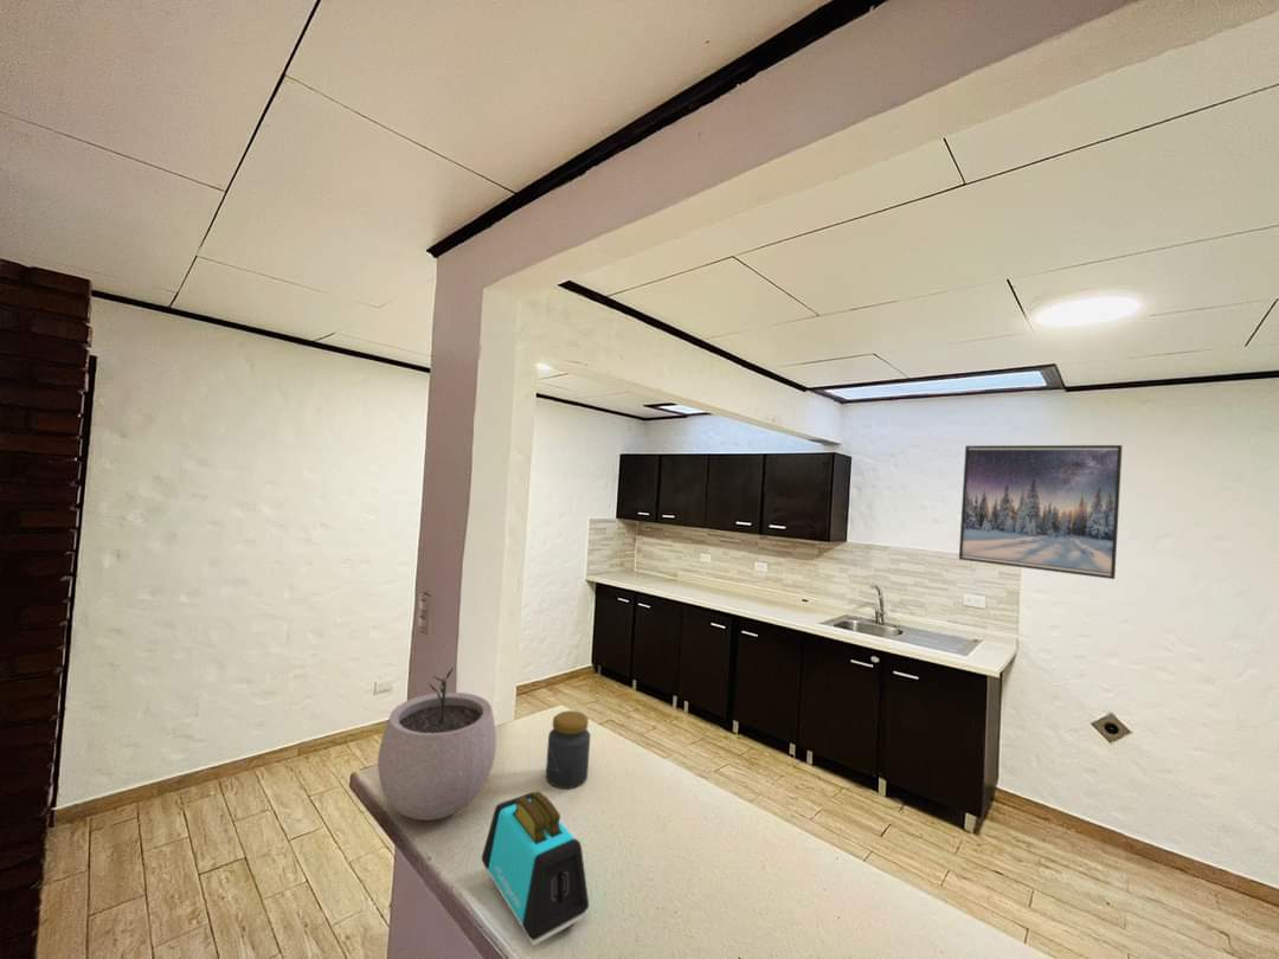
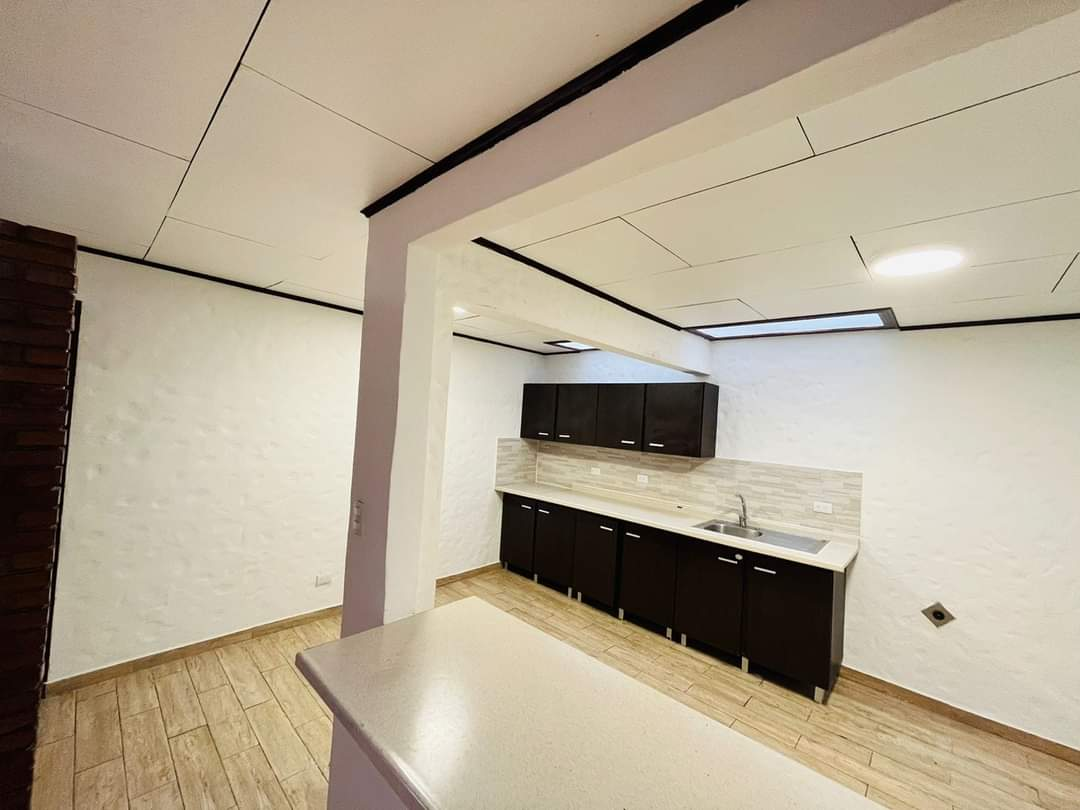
- plant pot [377,667,497,822]
- toaster [481,790,590,947]
- jar [545,709,592,790]
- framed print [958,444,1124,580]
